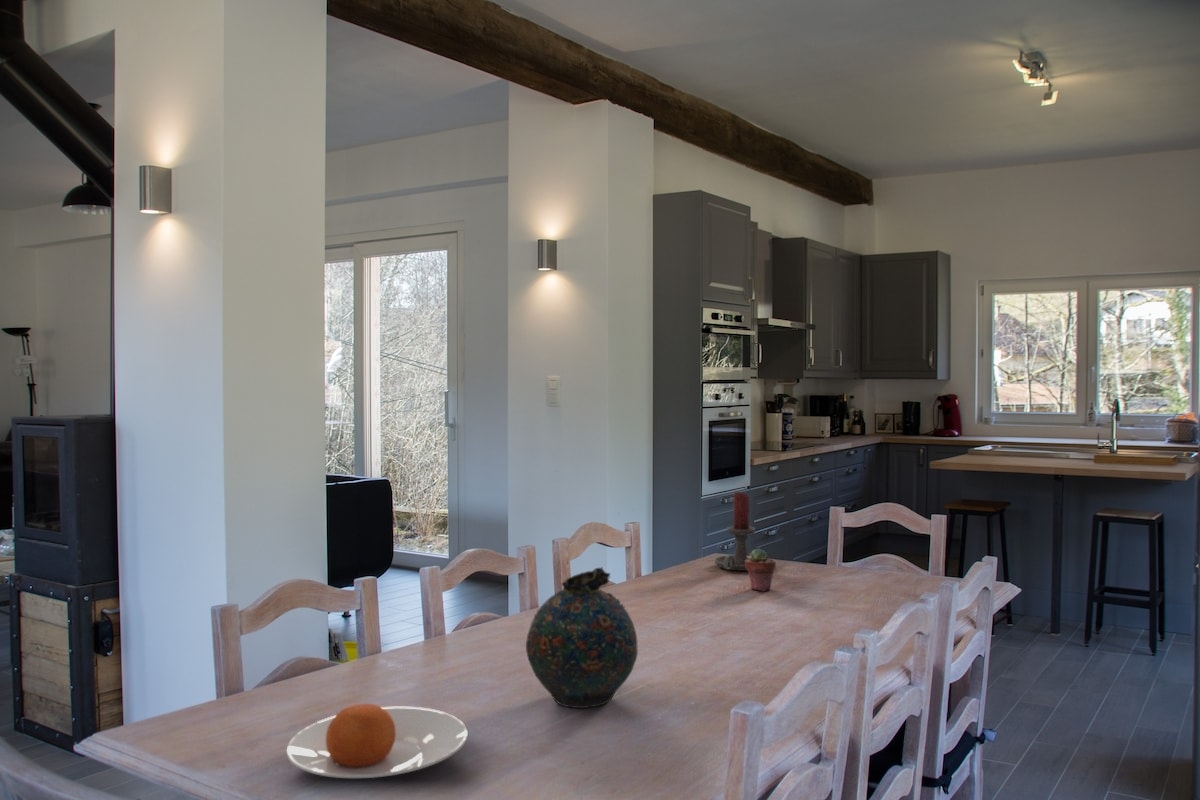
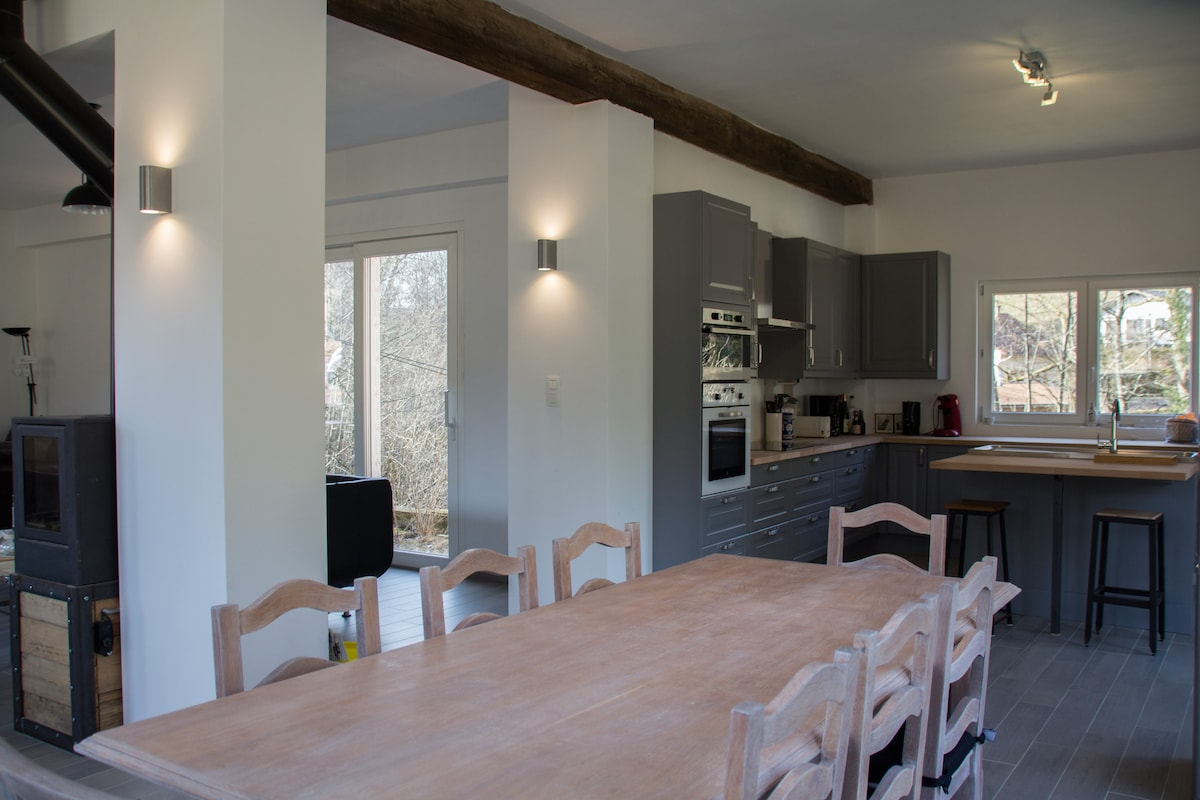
- candle holder [713,491,756,572]
- snuff bottle [525,567,639,709]
- plate [285,703,469,779]
- potted succulent [745,547,777,592]
